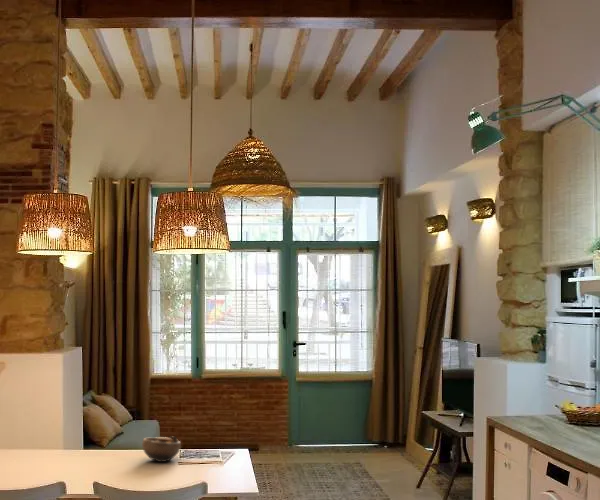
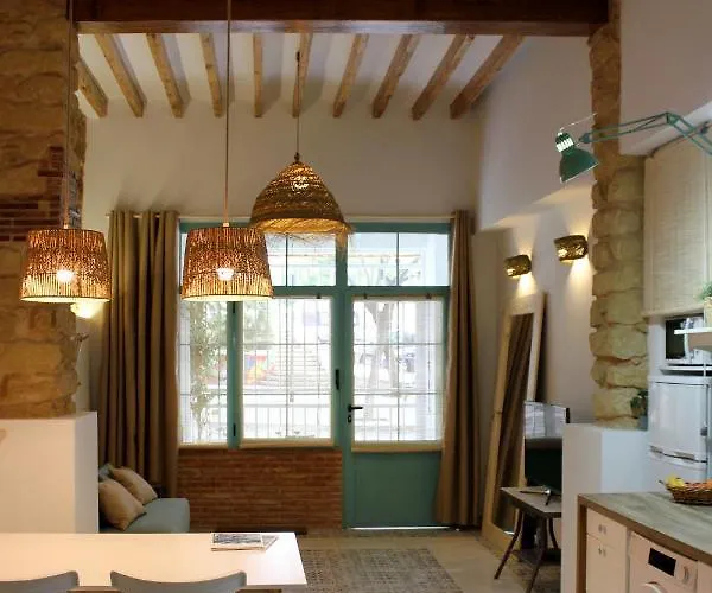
- bowl [141,435,182,463]
